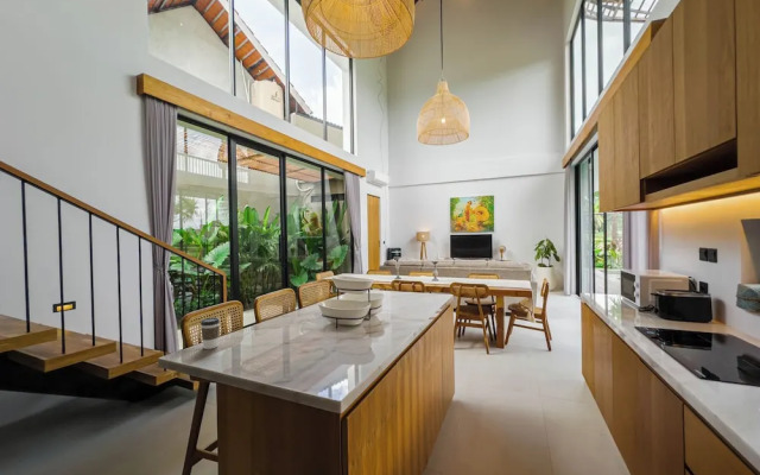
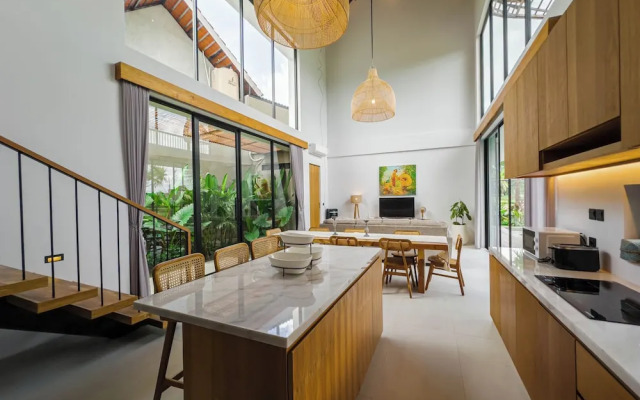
- coffee cup [200,316,221,350]
